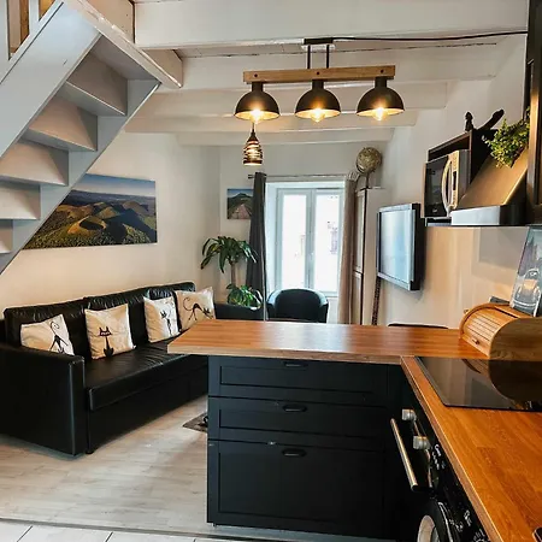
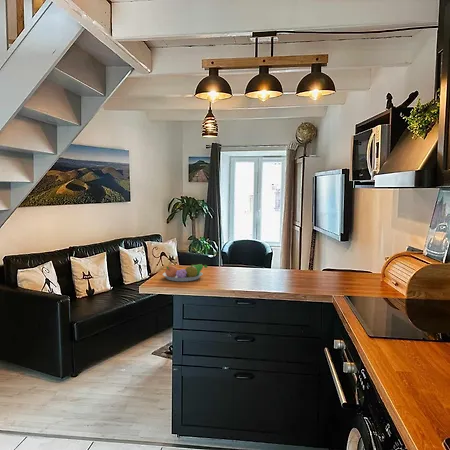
+ fruit bowl [162,263,208,282]
